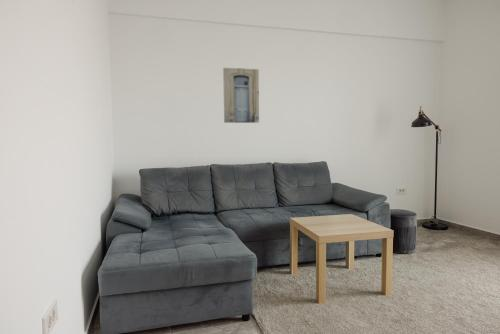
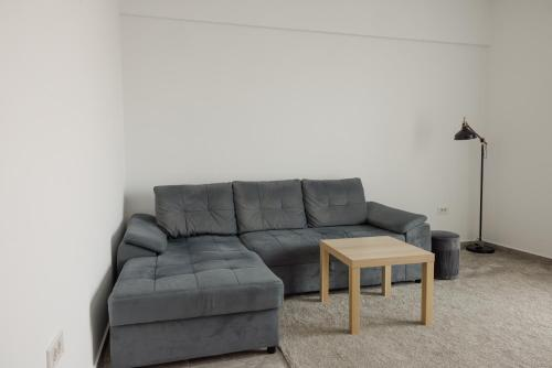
- wall art [222,67,260,124]
